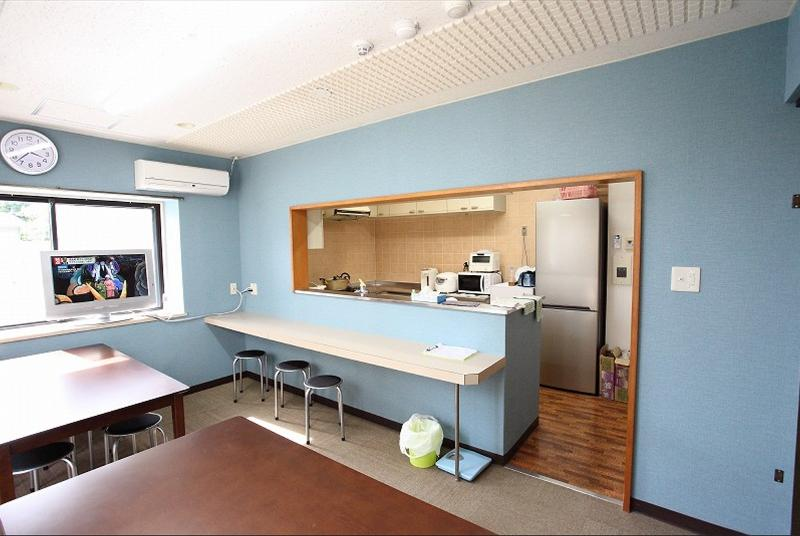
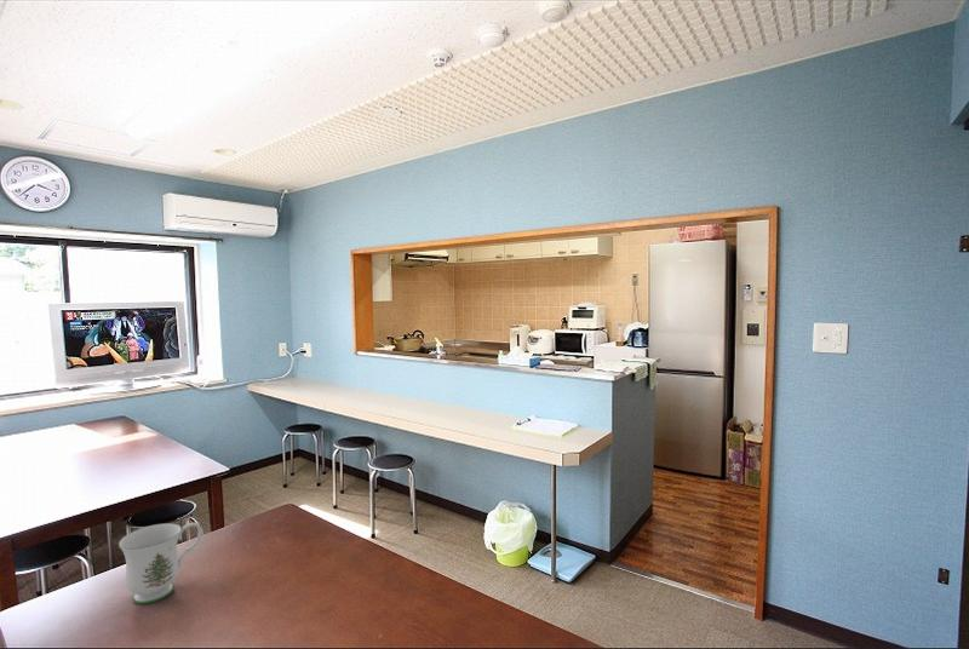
+ mug [117,521,203,605]
